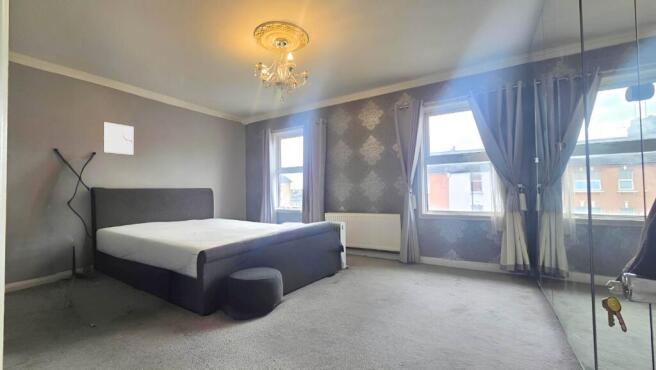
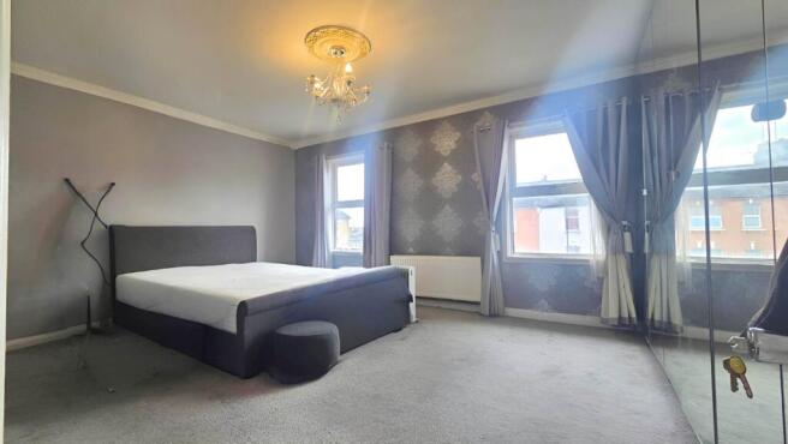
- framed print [103,121,134,156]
